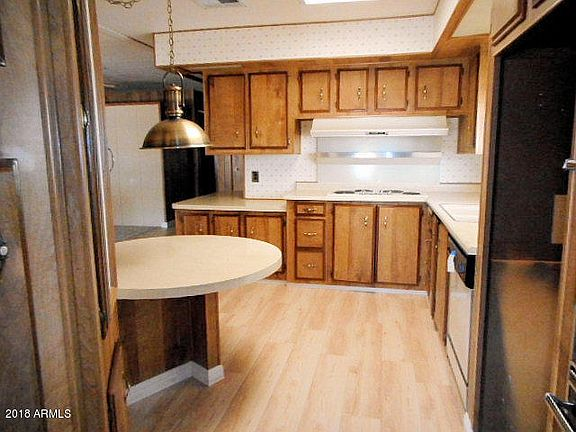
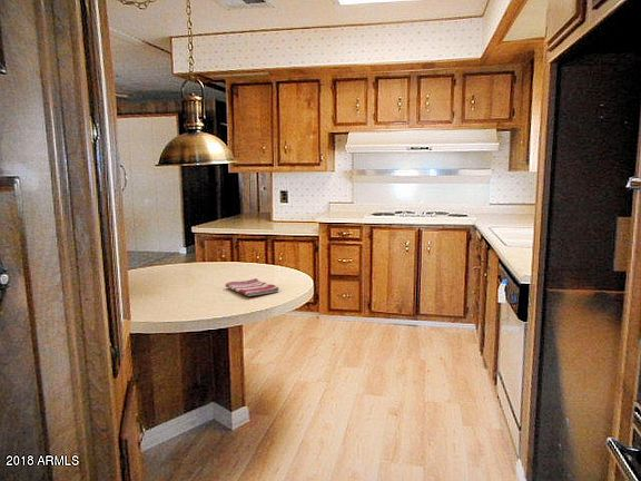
+ dish towel [225,277,279,297]
